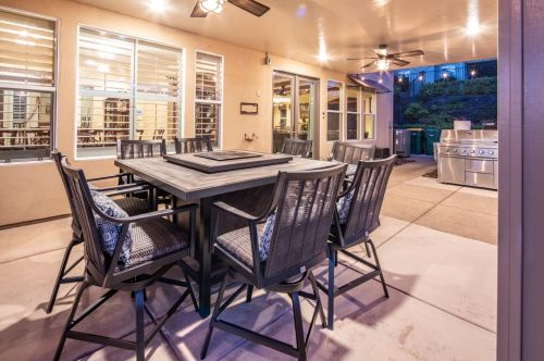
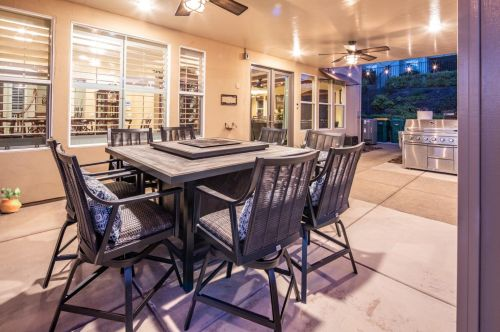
+ potted plant [0,187,23,213]
